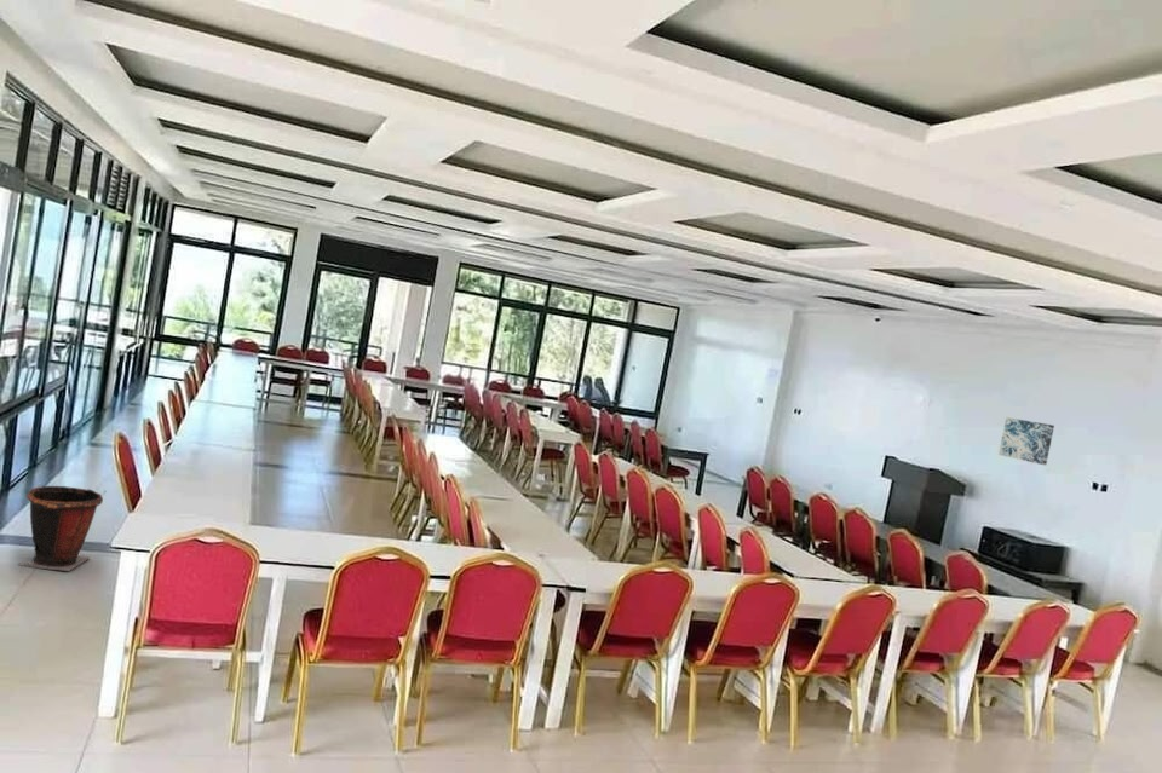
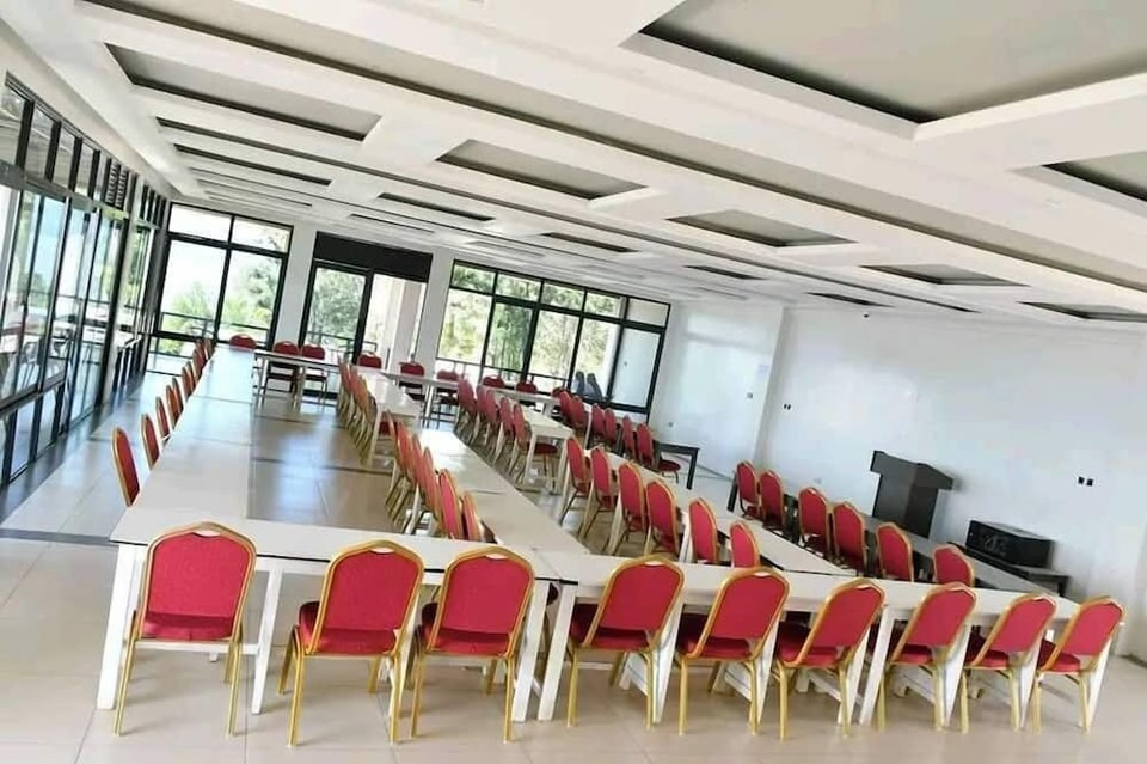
- wall art [997,416,1055,466]
- waste bin [17,485,107,572]
